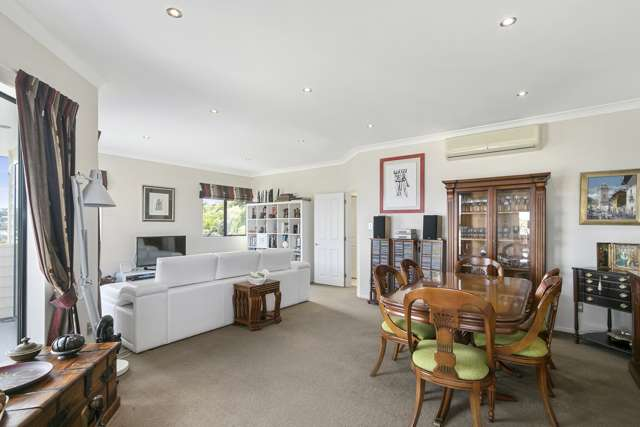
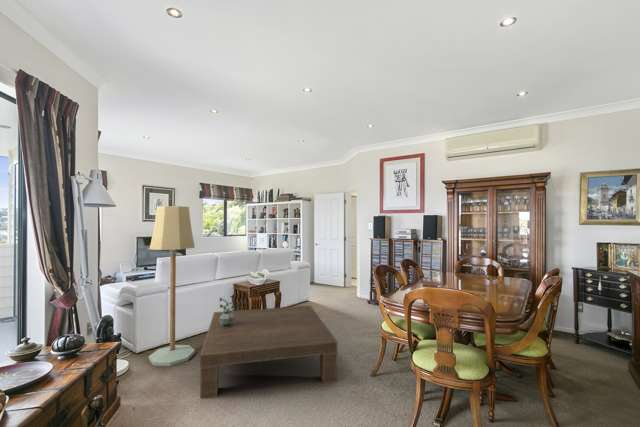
+ coffee table [199,305,338,400]
+ floor lamp [148,205,196,367]
+ potted plant [218,293,241,327]
